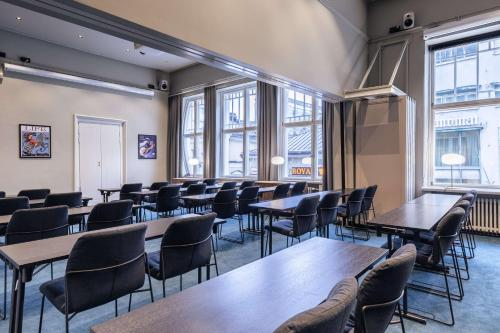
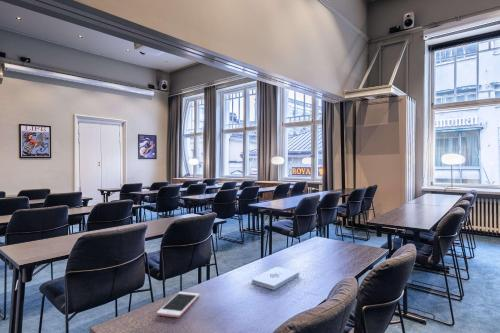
+ notepad [251,266,300,291]
+ cell phone [156,291,200,318]
